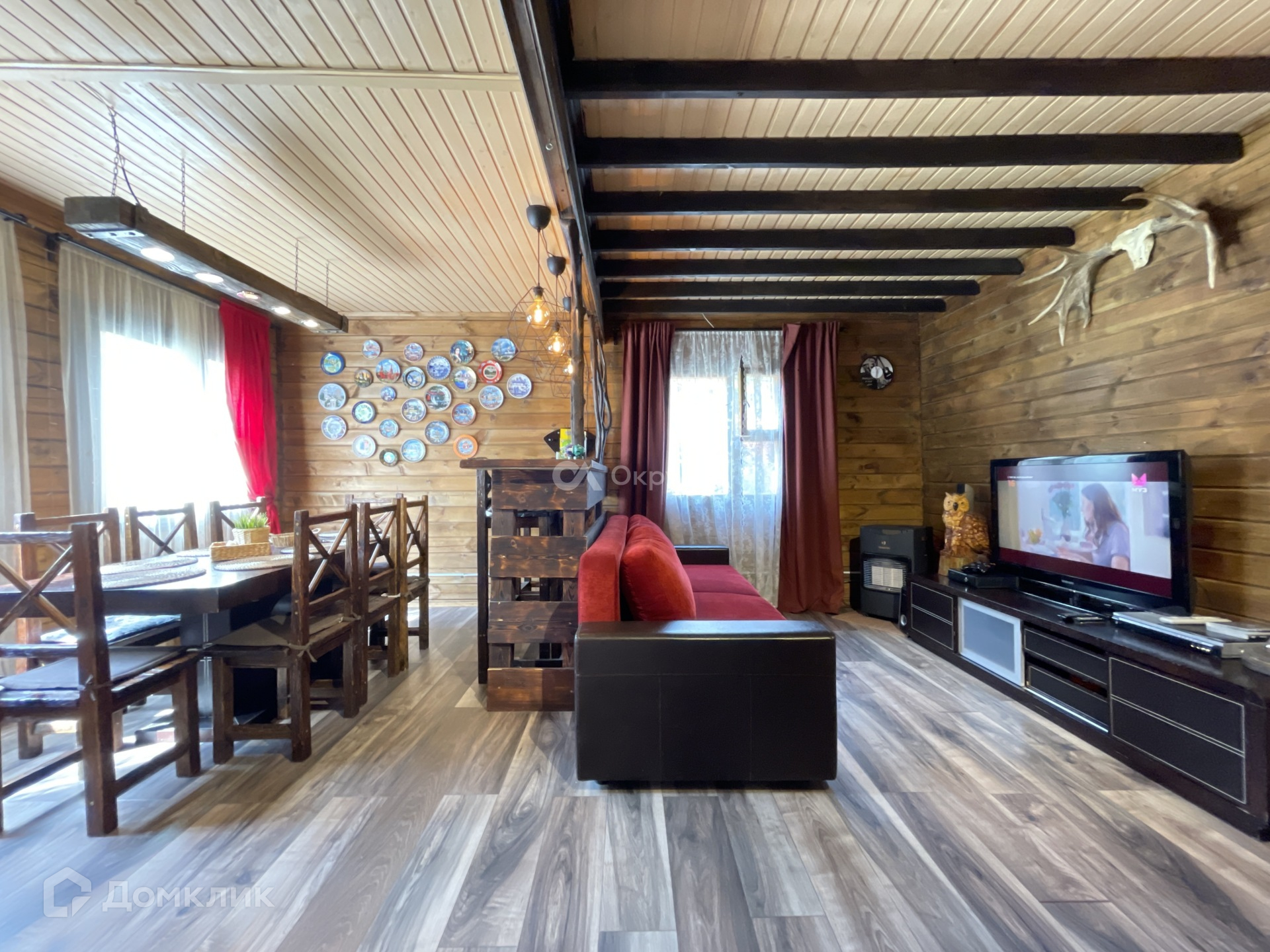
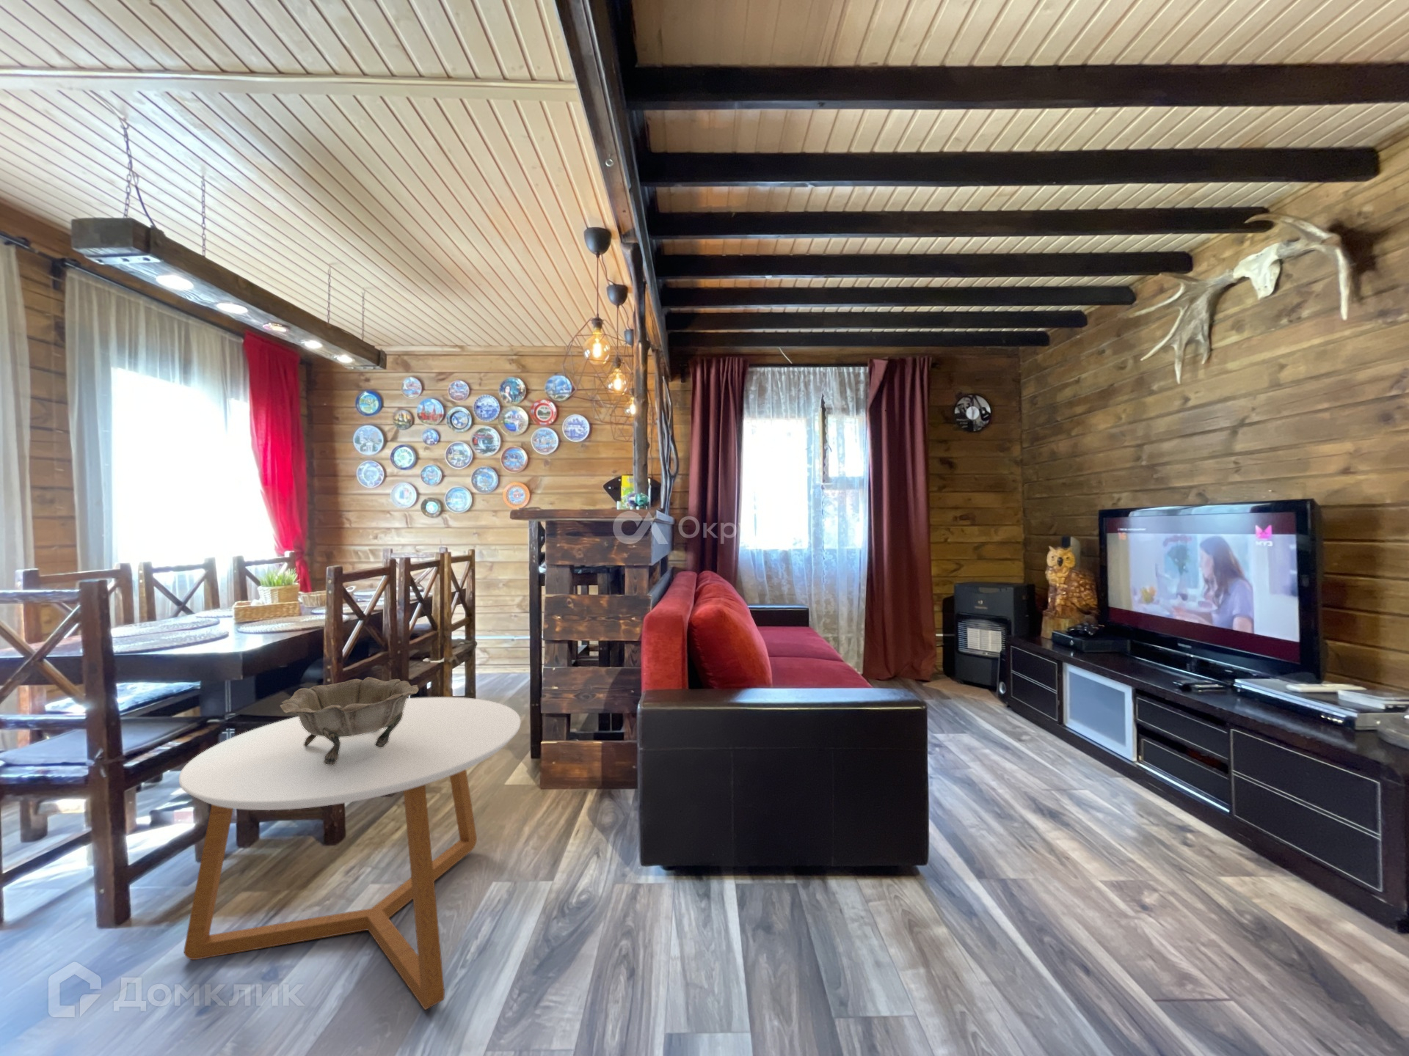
+ decorative bowl [280,677,419,765]
+ coffee table [179,697,521,1011]
